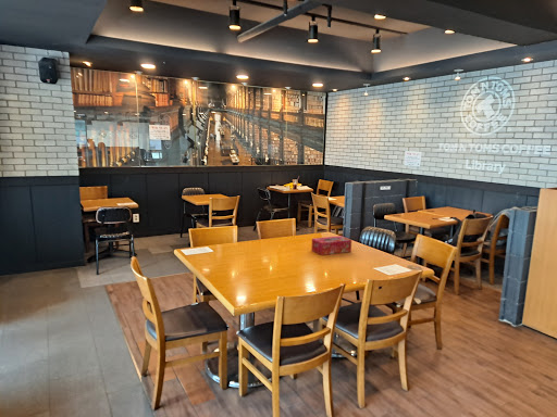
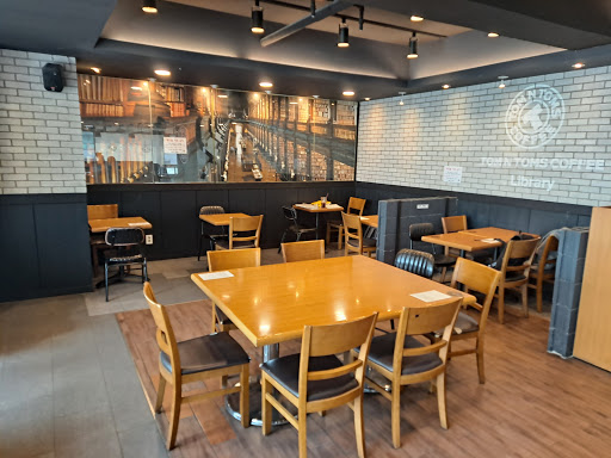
- tissue box [310,235,352,256]
